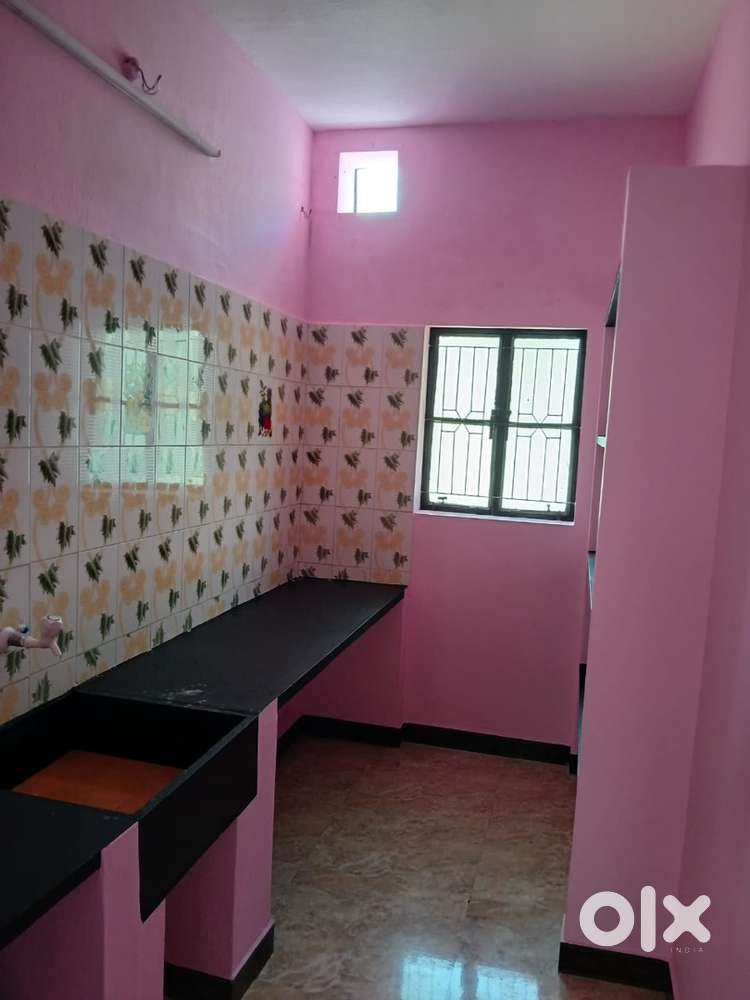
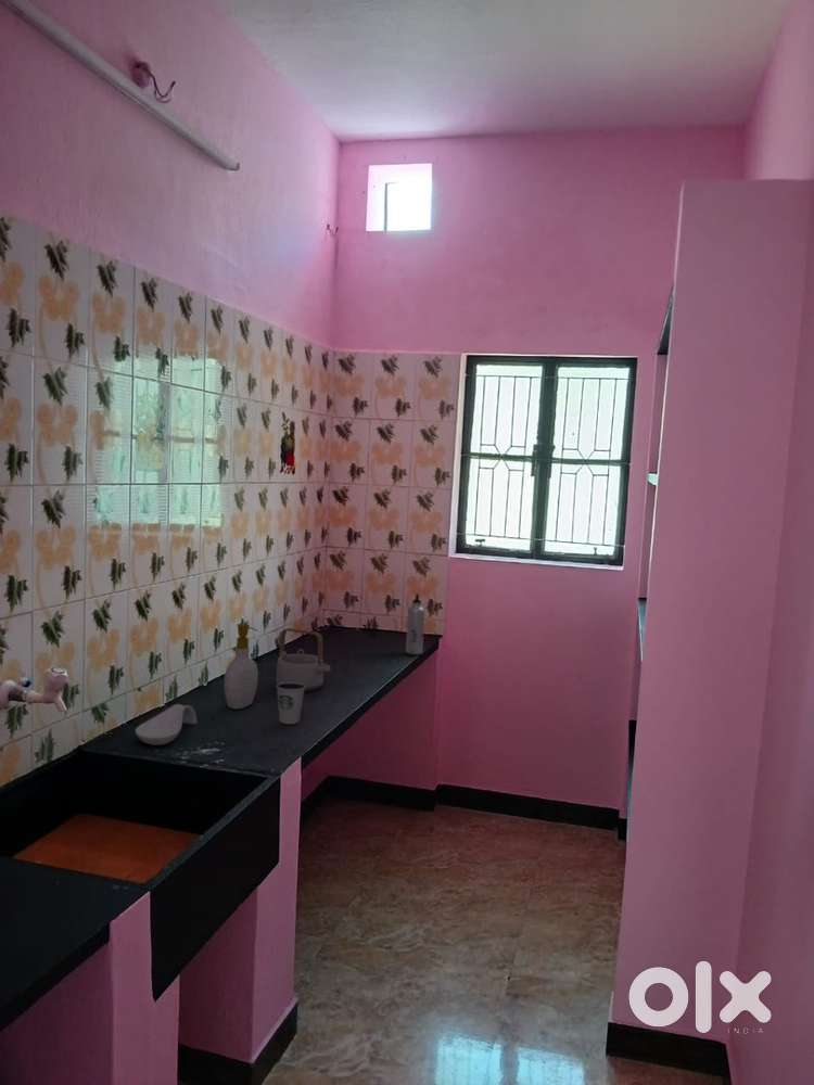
+ spoon rest [135,703,199,746]
+ dixie cup [275,682,305,725]
+ water bottle [405,592,425,655]
+ teapot [275,627,331,692]
+ soap bottle [224,623,259,711]
